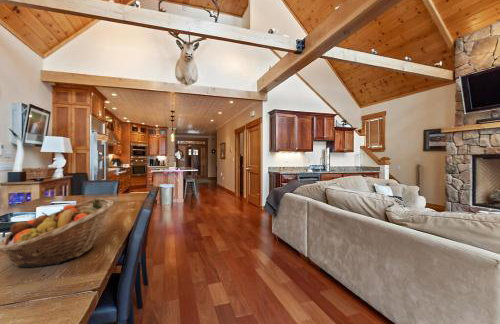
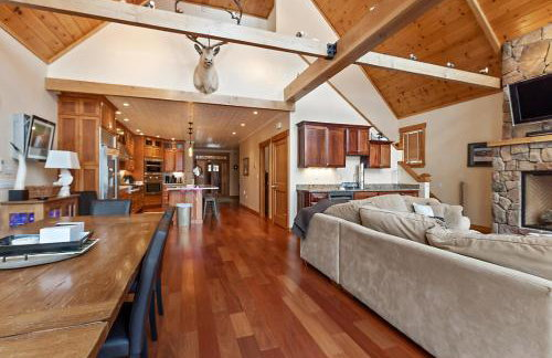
- fruit basket [0,197,115,268]
